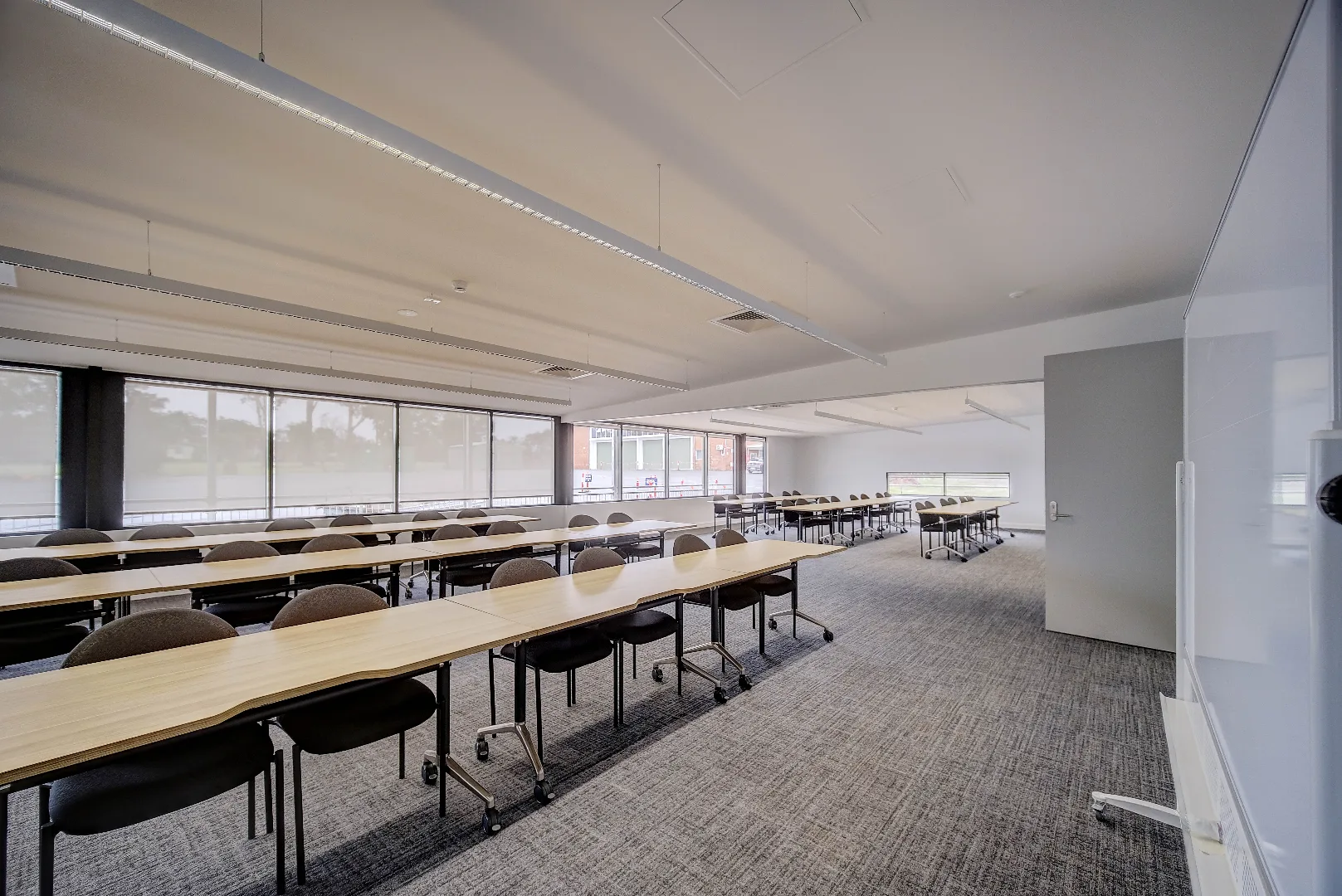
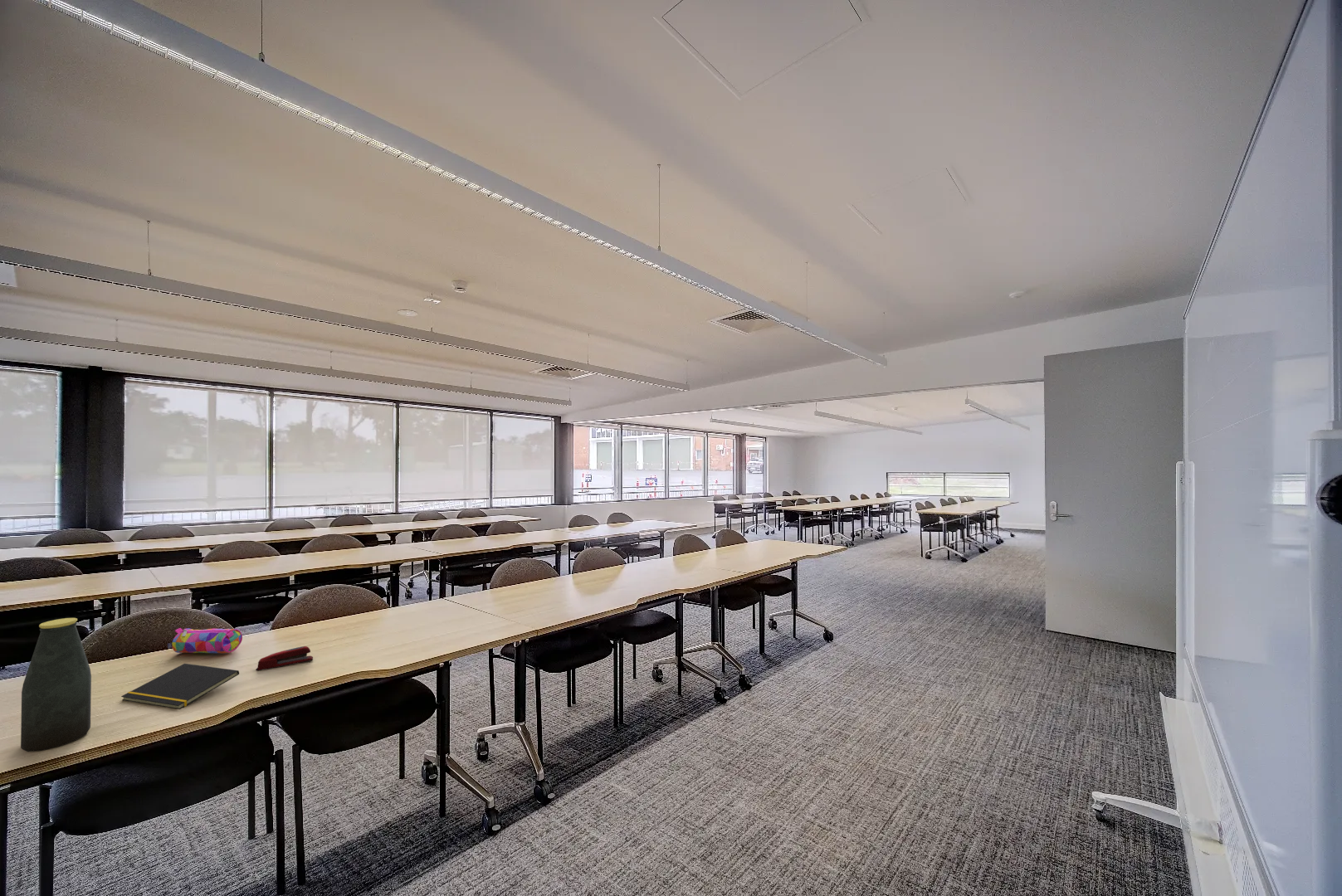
+ stapler [255,645,314,671]
+ bottle [20,617,92,752]
+ notepad [120,663,240,710]
+ pencil case [167,627,243,654]
